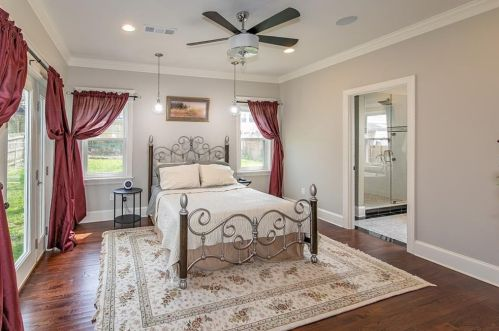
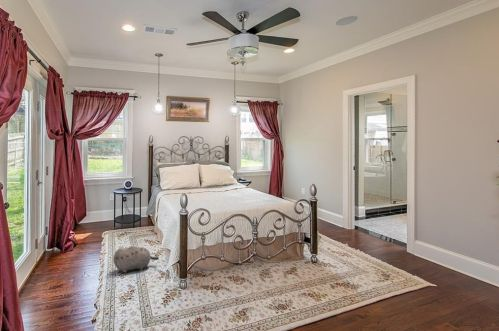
+ plush toy [112,245,160,273]
